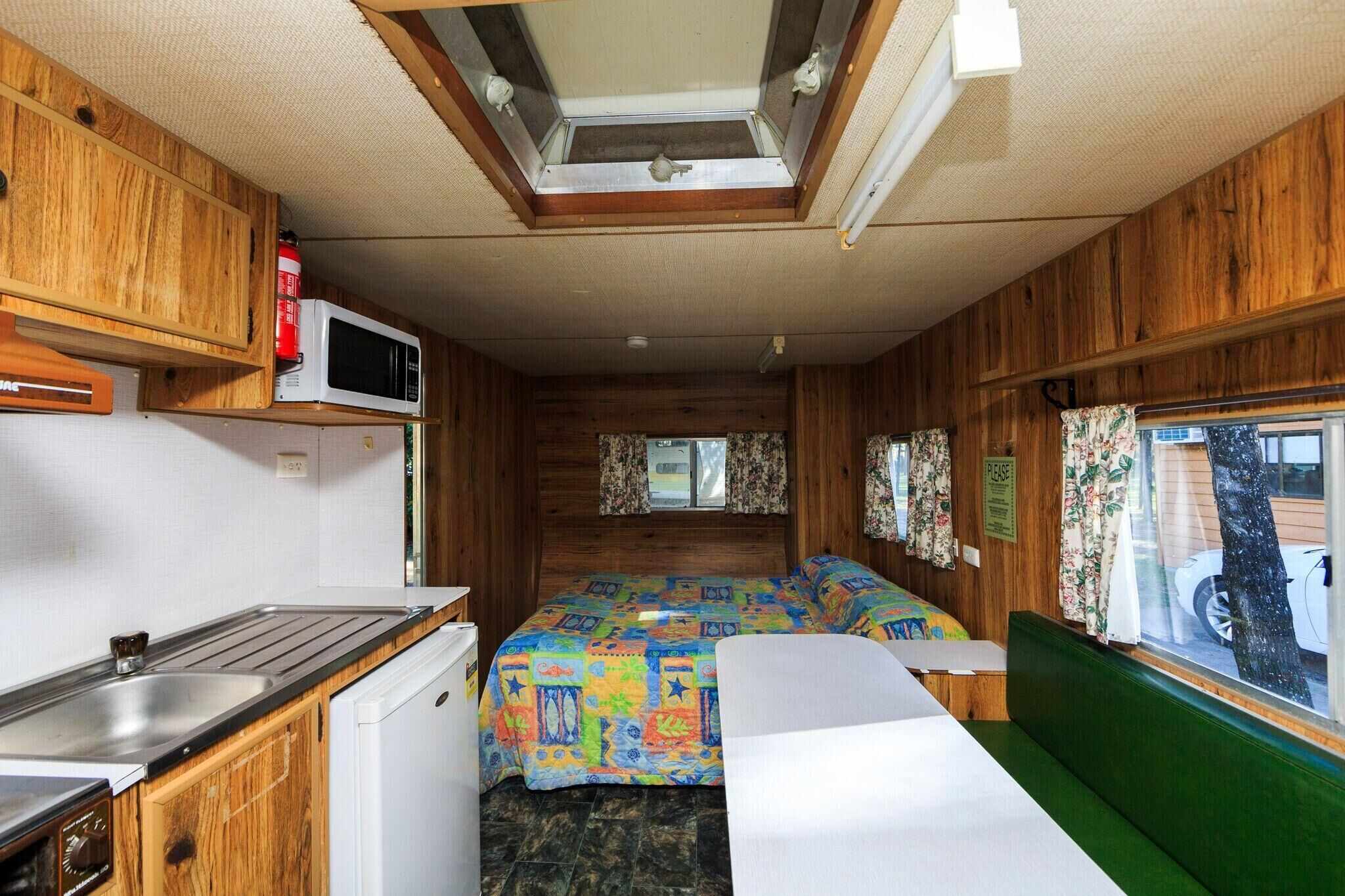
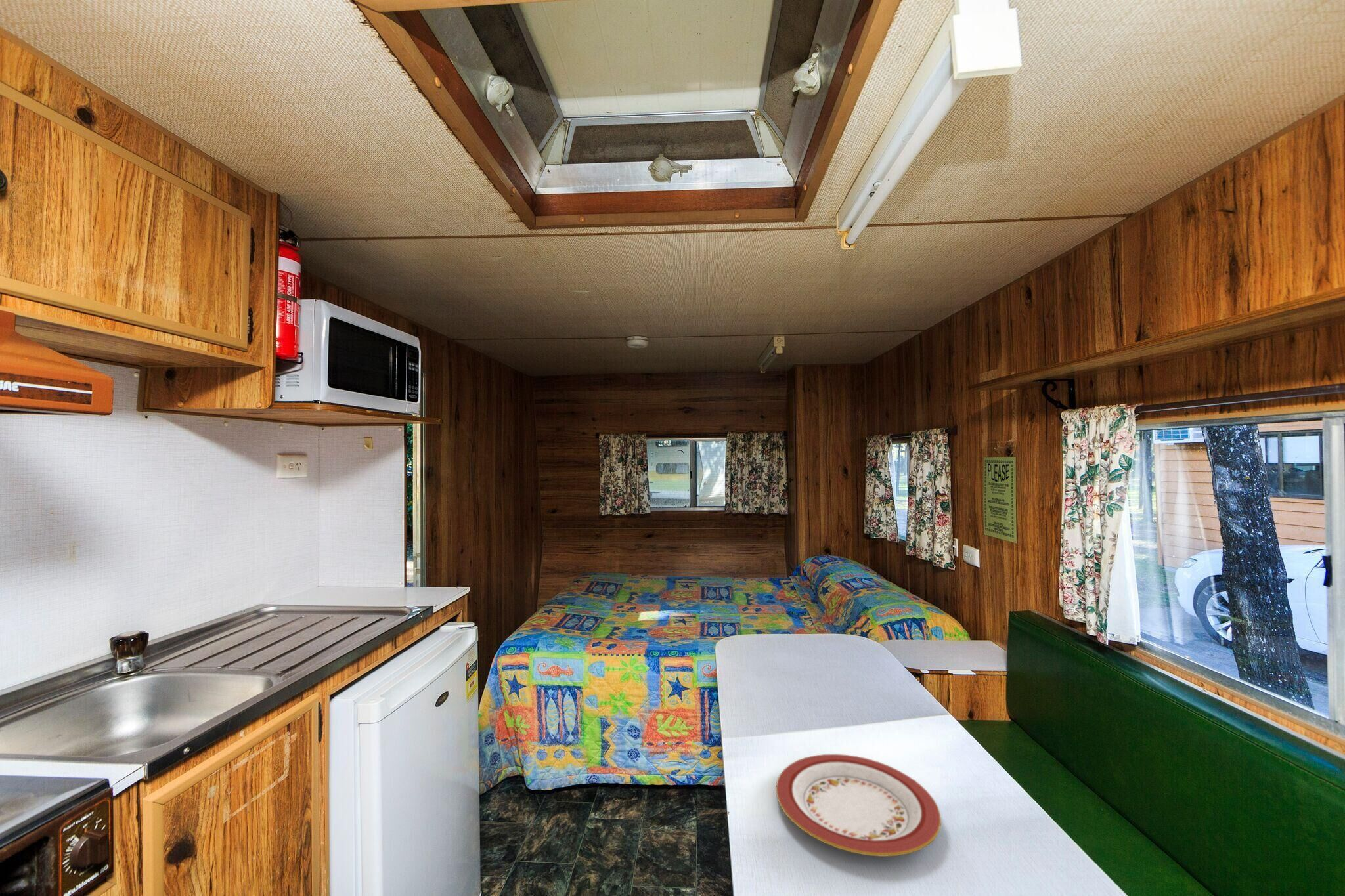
+ plate [775,754,942,857]
